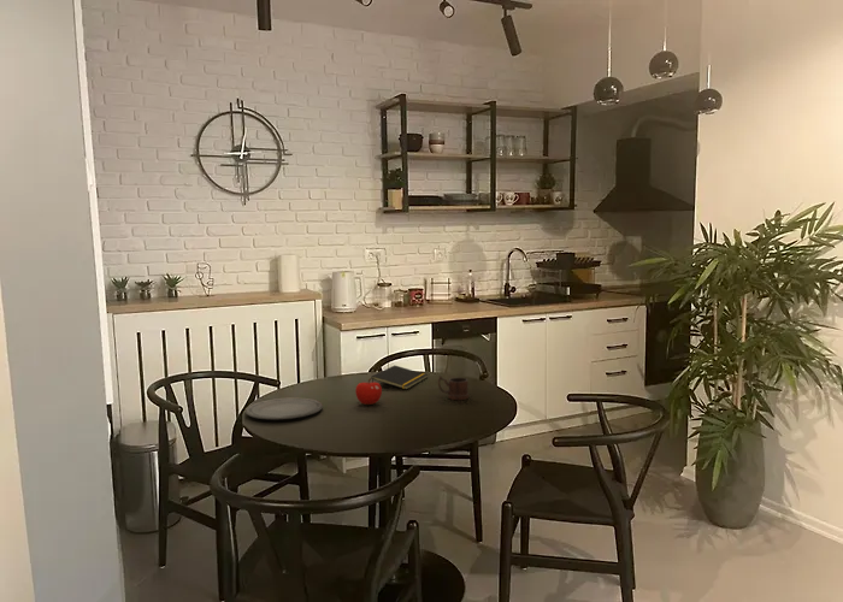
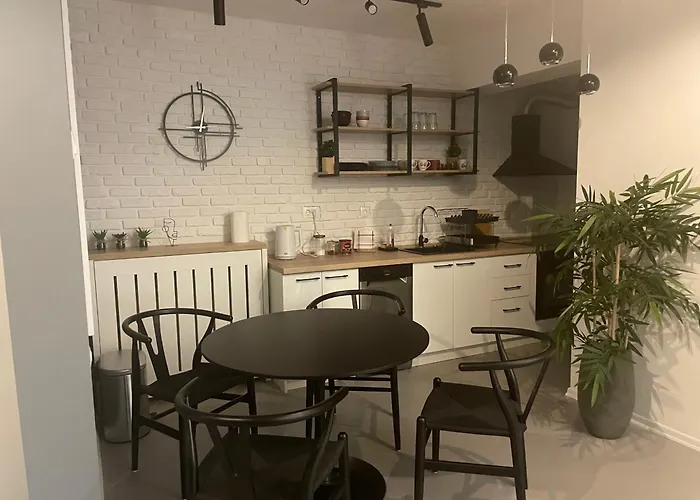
- fruit [354,377,383,406]
- mug [437,374,470,401]
- notepad [371,365,429,390]
- plate [244,396,324,420]
